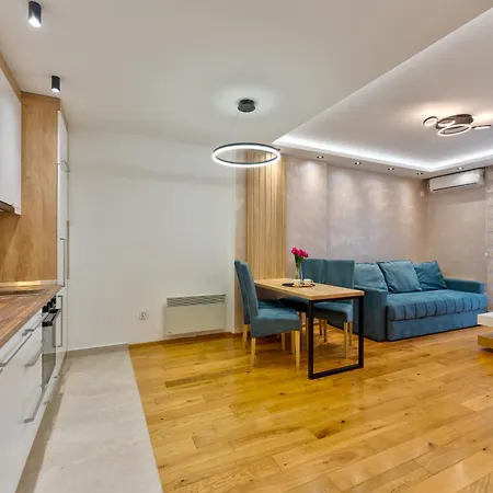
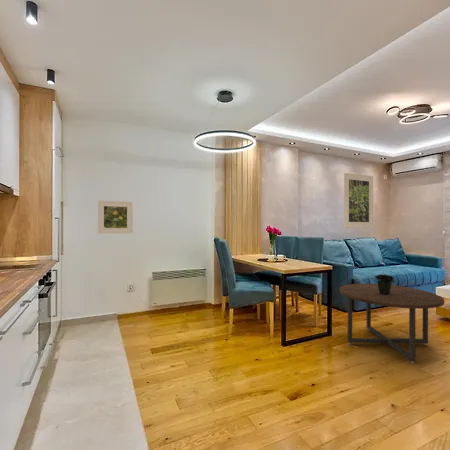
+ potted plant [374,257,396,295]
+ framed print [97,200,134,234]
+ coffee table [338,283,445,364]
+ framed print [343,172,374,229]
